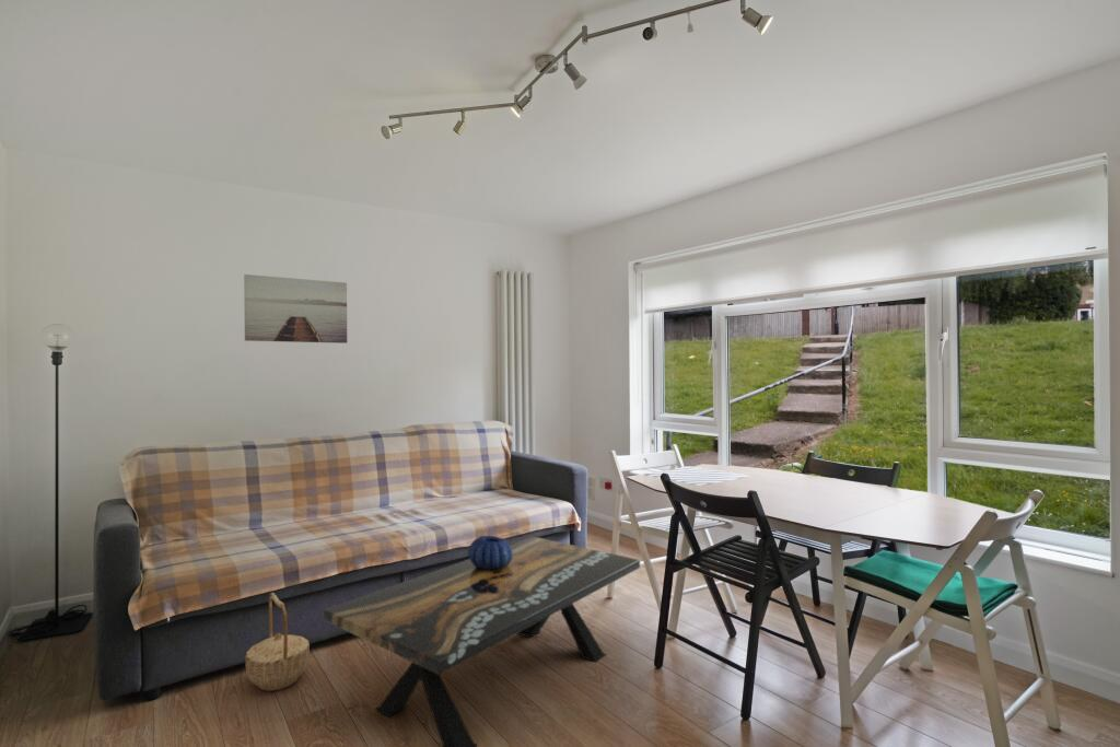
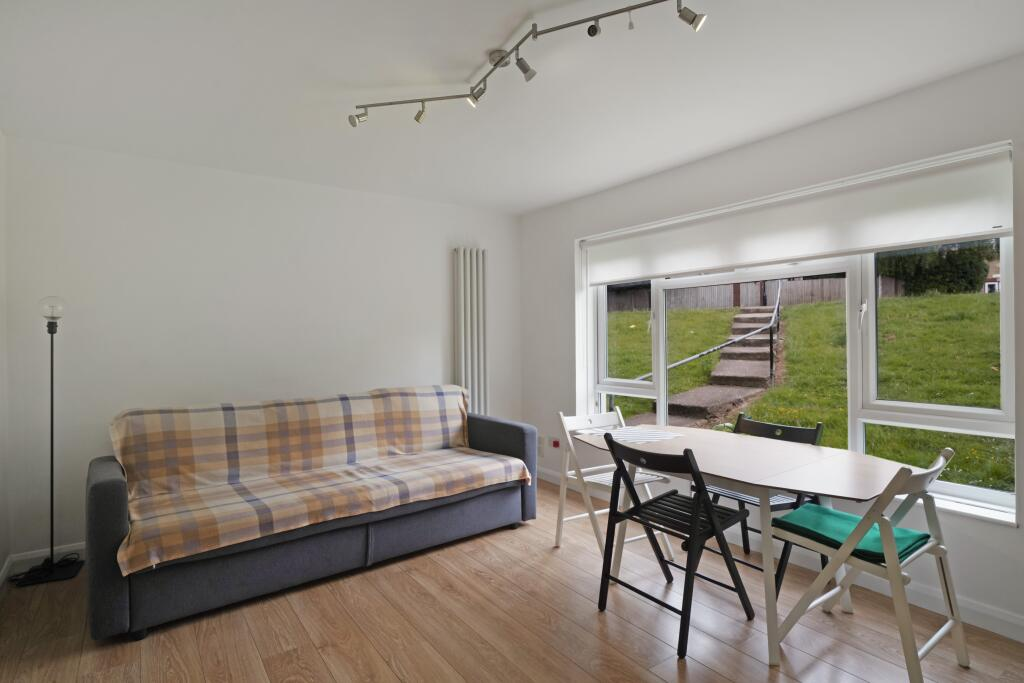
- coffee table [323,536,641,747]
- decorative bowl [467,535,513,570]
- wall art [243,273,348,345]
- basket [244,592,311,692]
